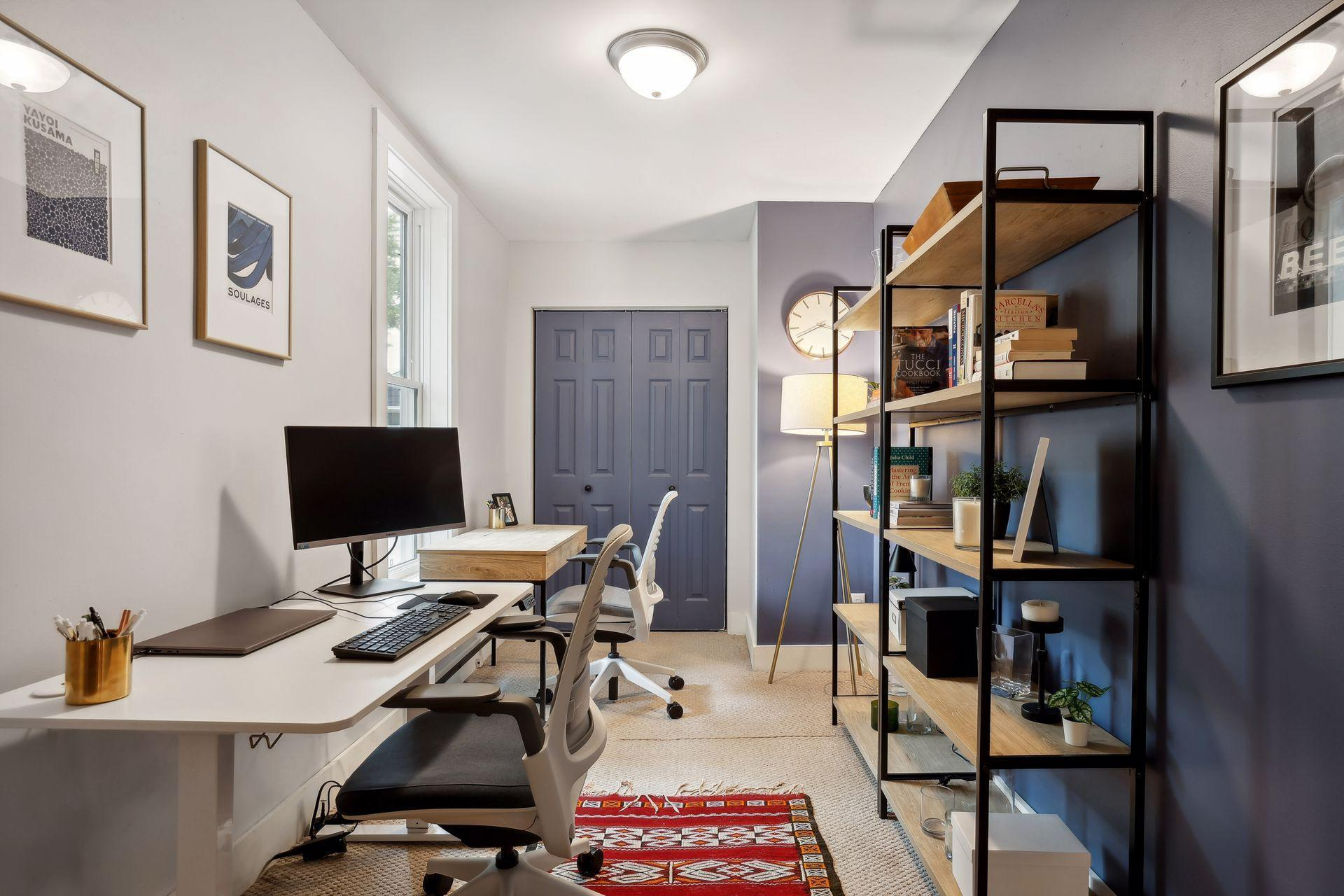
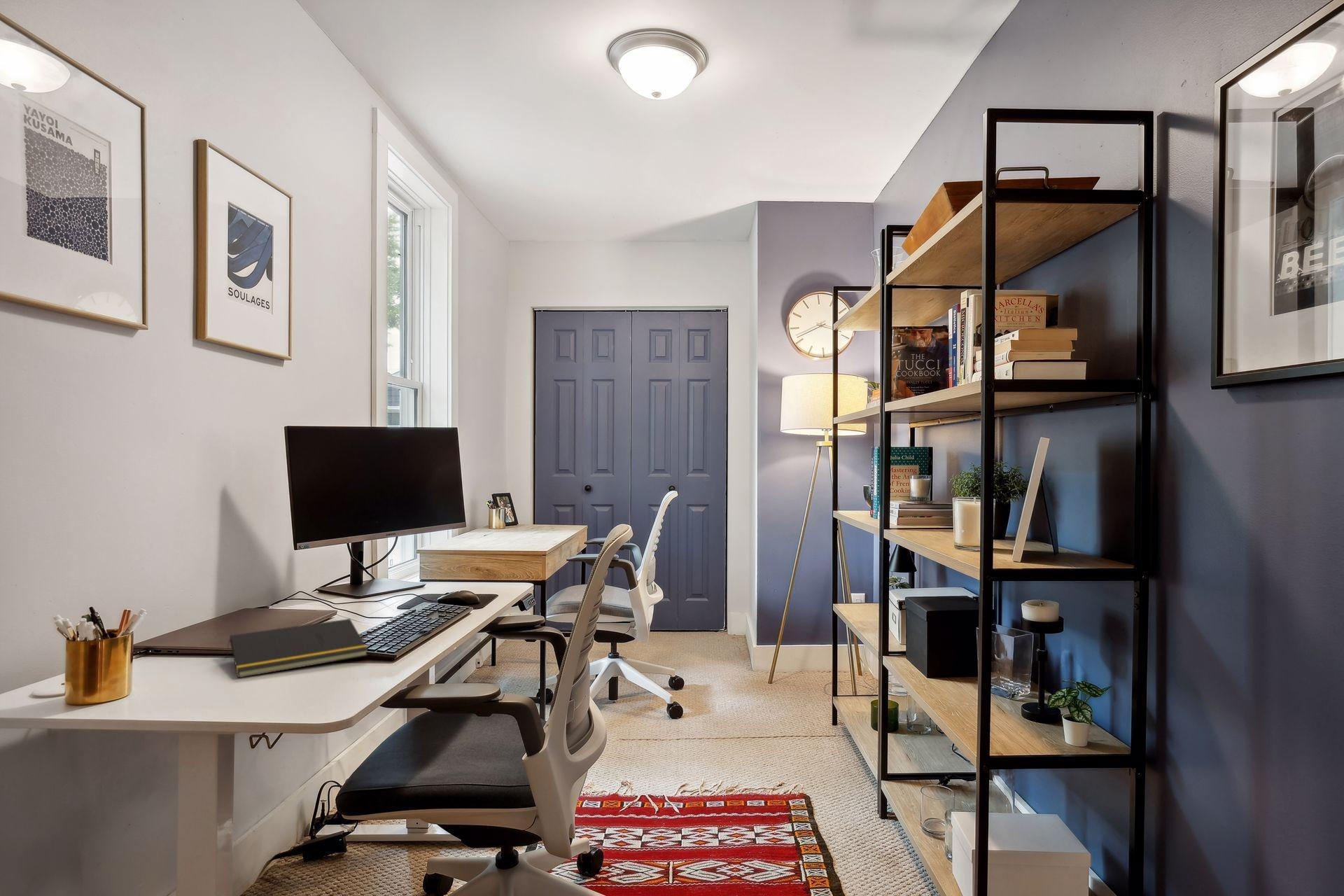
+ notepad [226,618,369,679]
